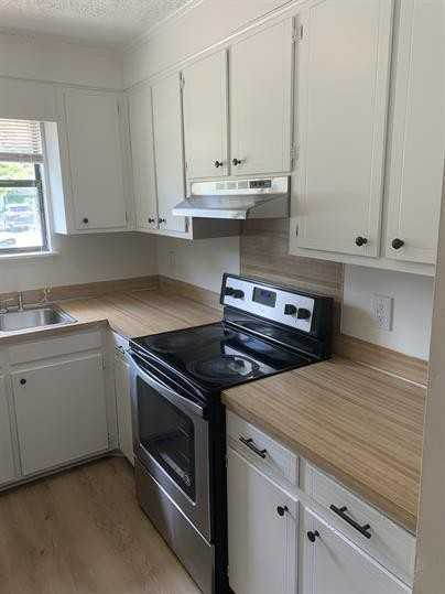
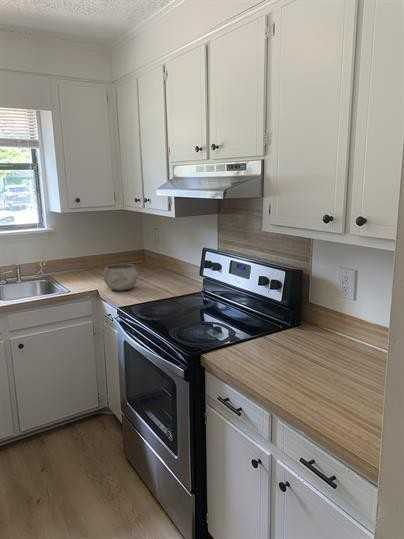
+ bowl [102,263,139,292]
